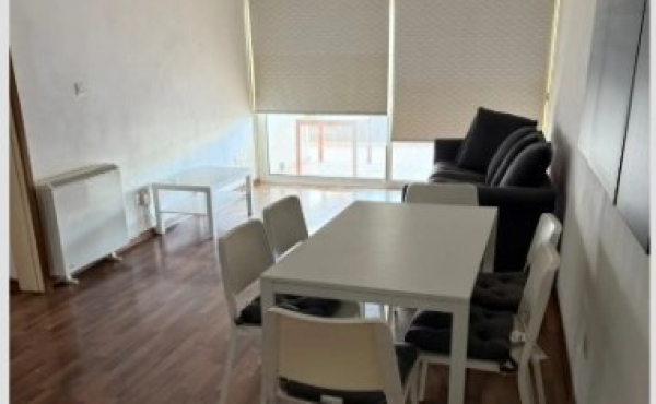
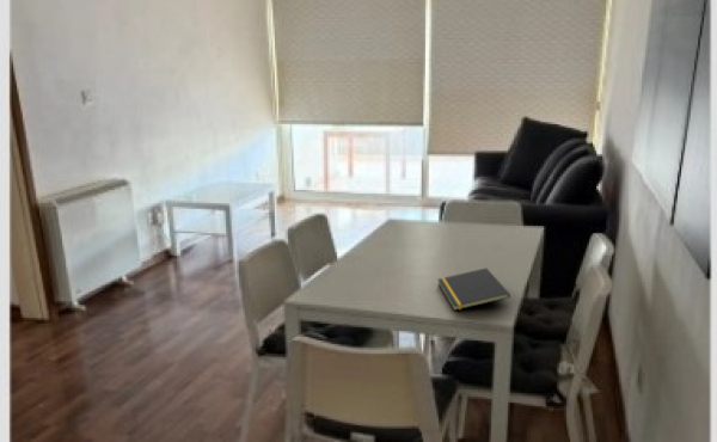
+ notepad [436,266,511,312]
